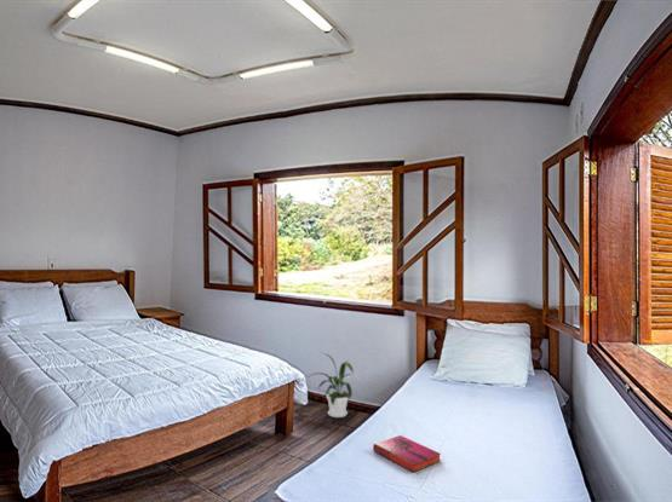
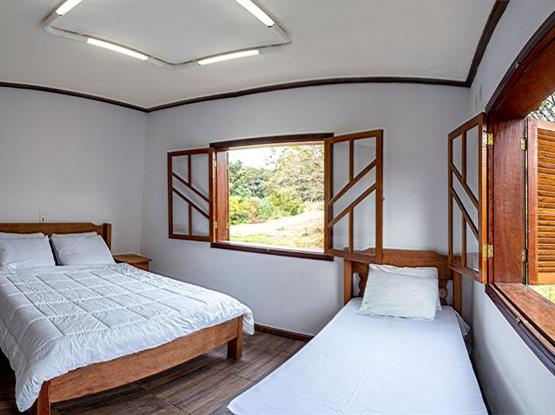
- hardback book [372,434,442,473]
- house plant [305,352,355,419]
